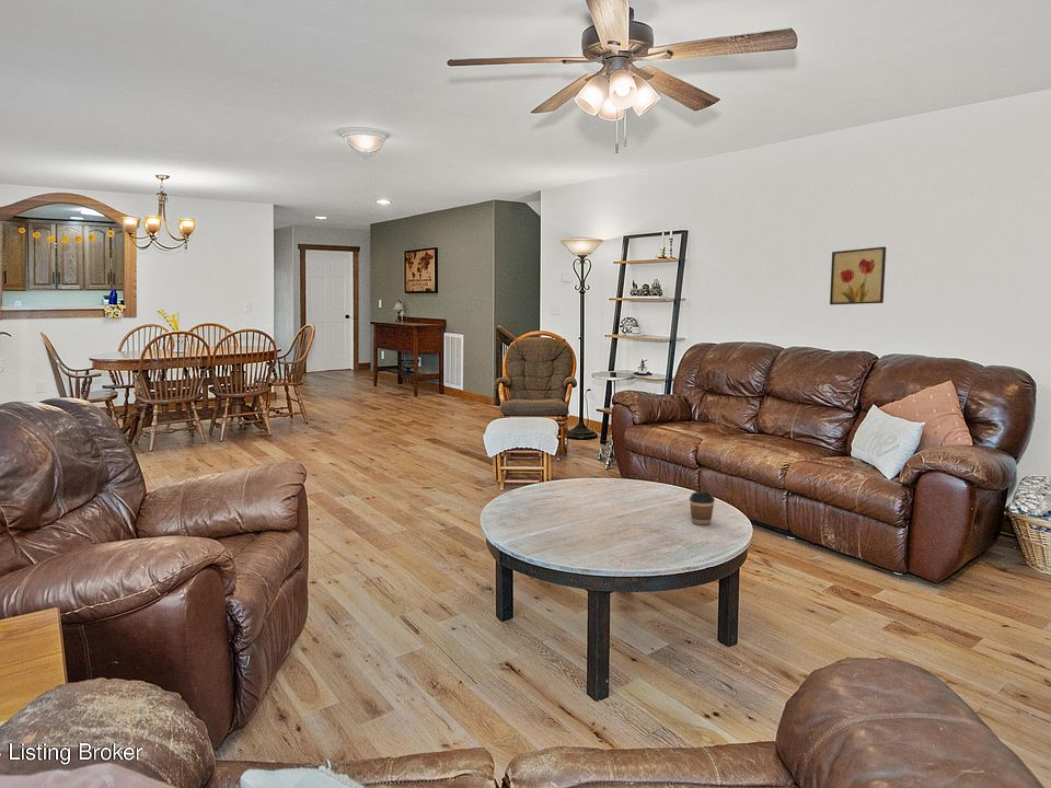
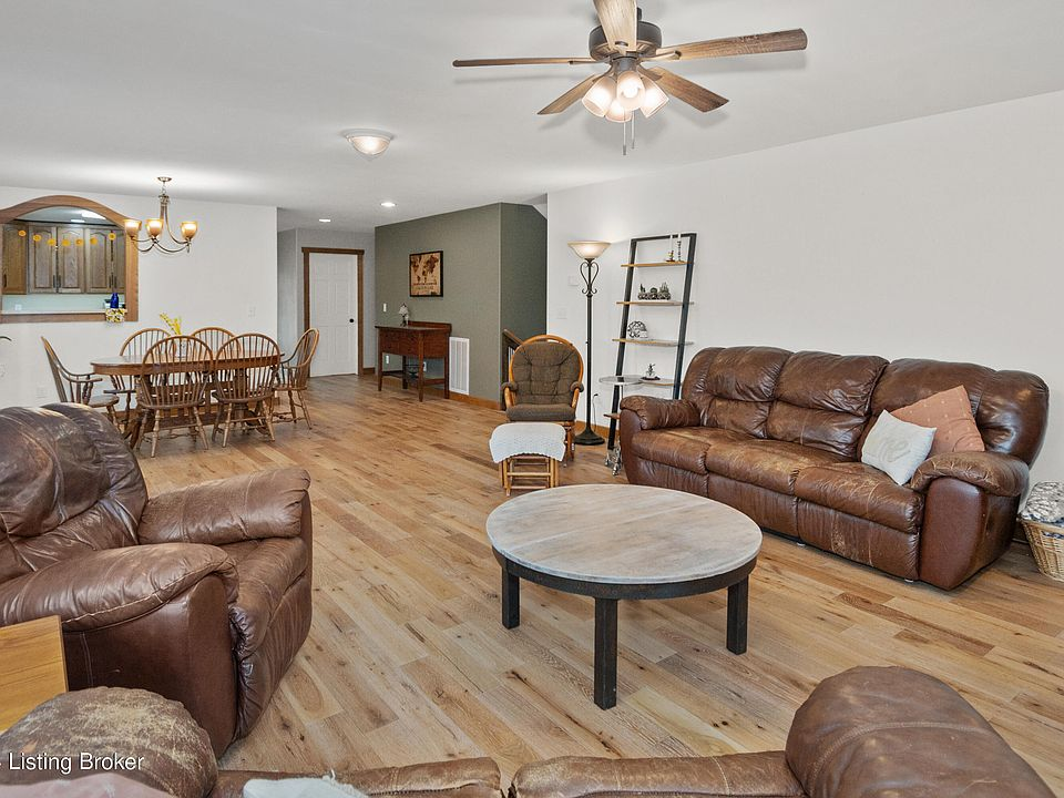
- coffee cup [689,490,716,525]
- wall art [829,246,887,305]
